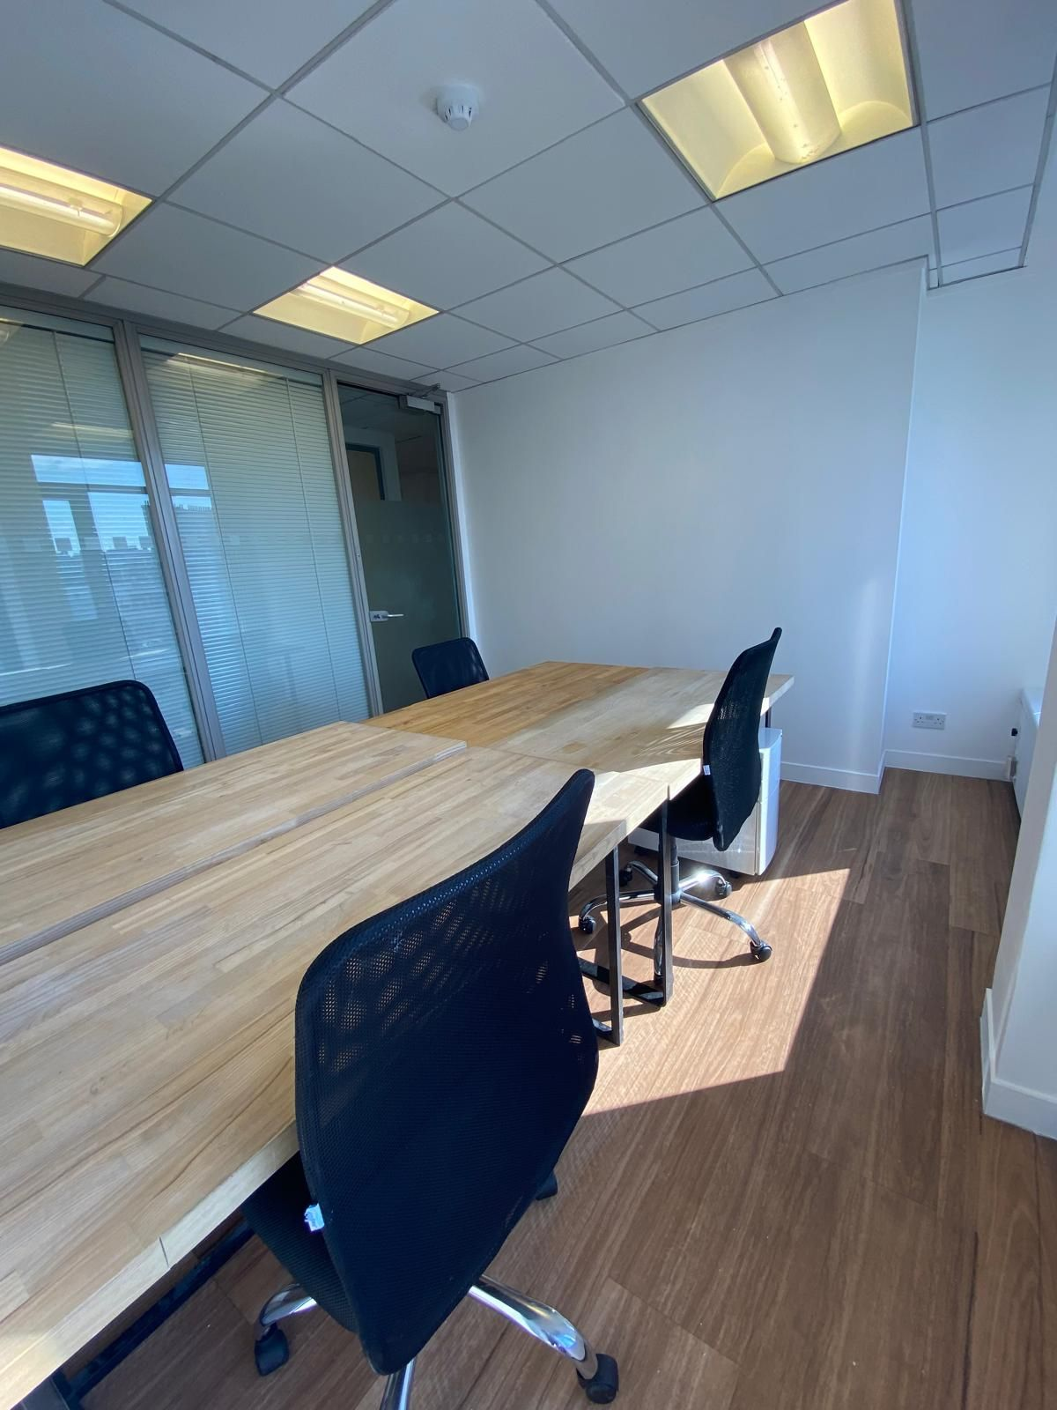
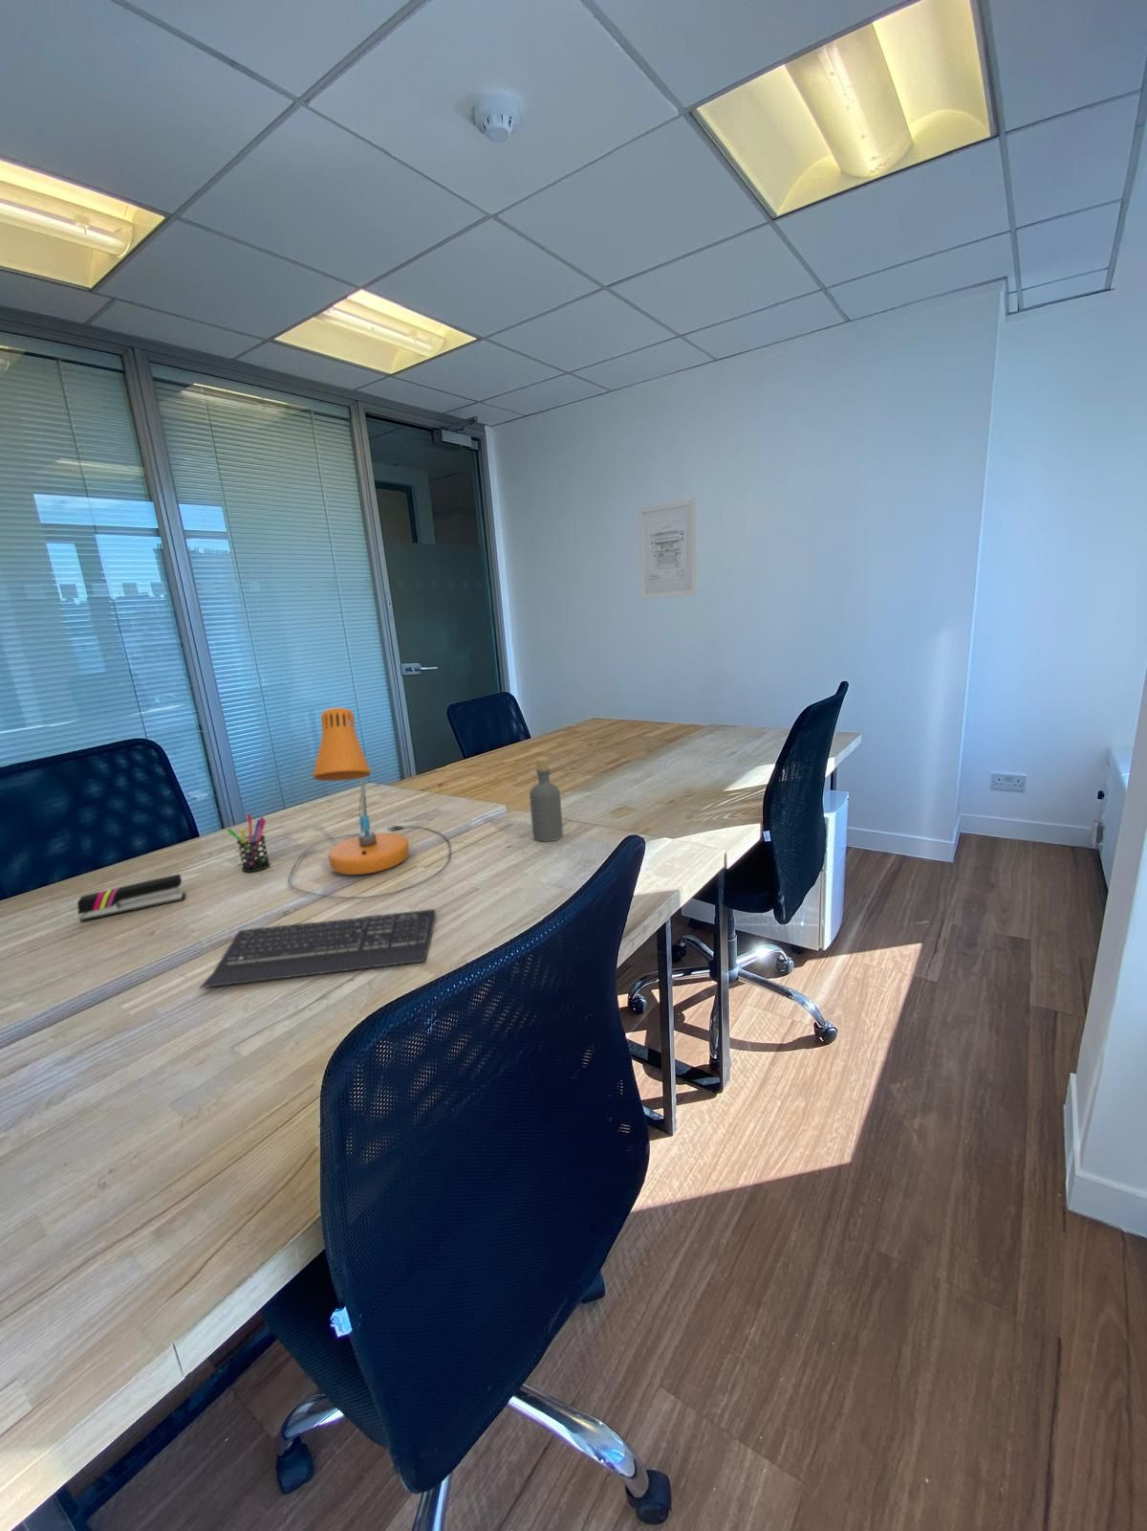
+ bottle [529,756,564,841]
+ wall art [636,498,699,600]
+ keyboard [199,908,437,989]
+ stapler [76,873,187,922]
+ desk lamp [288,708,452,899]
+ pen holder [225,814,271,873]
